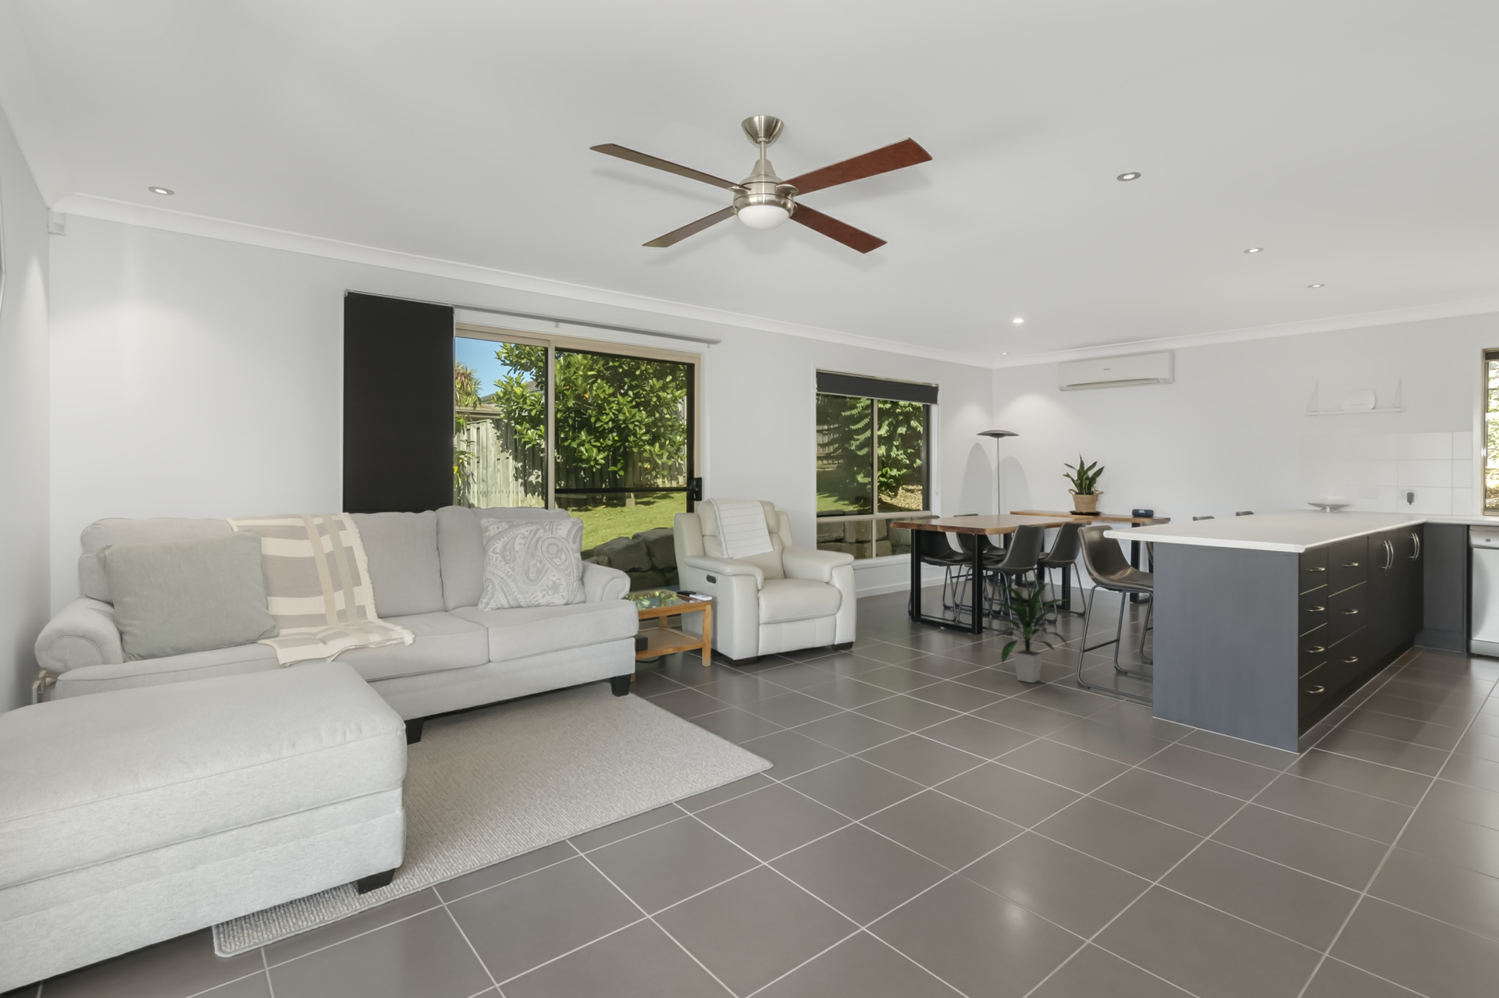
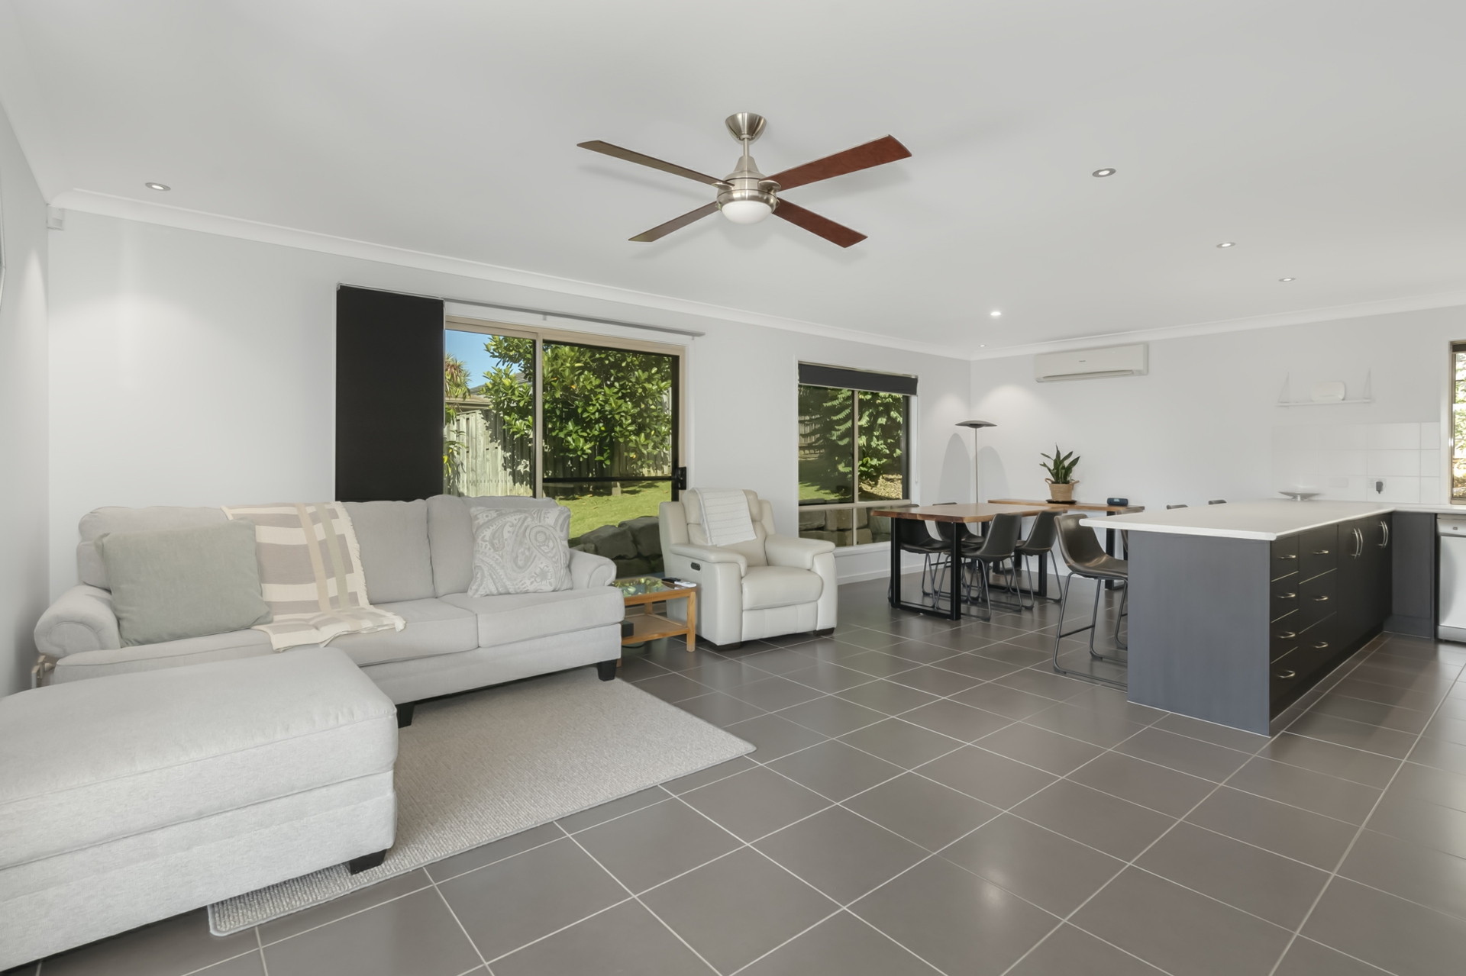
- indoor plant [990,577,1071,684]
